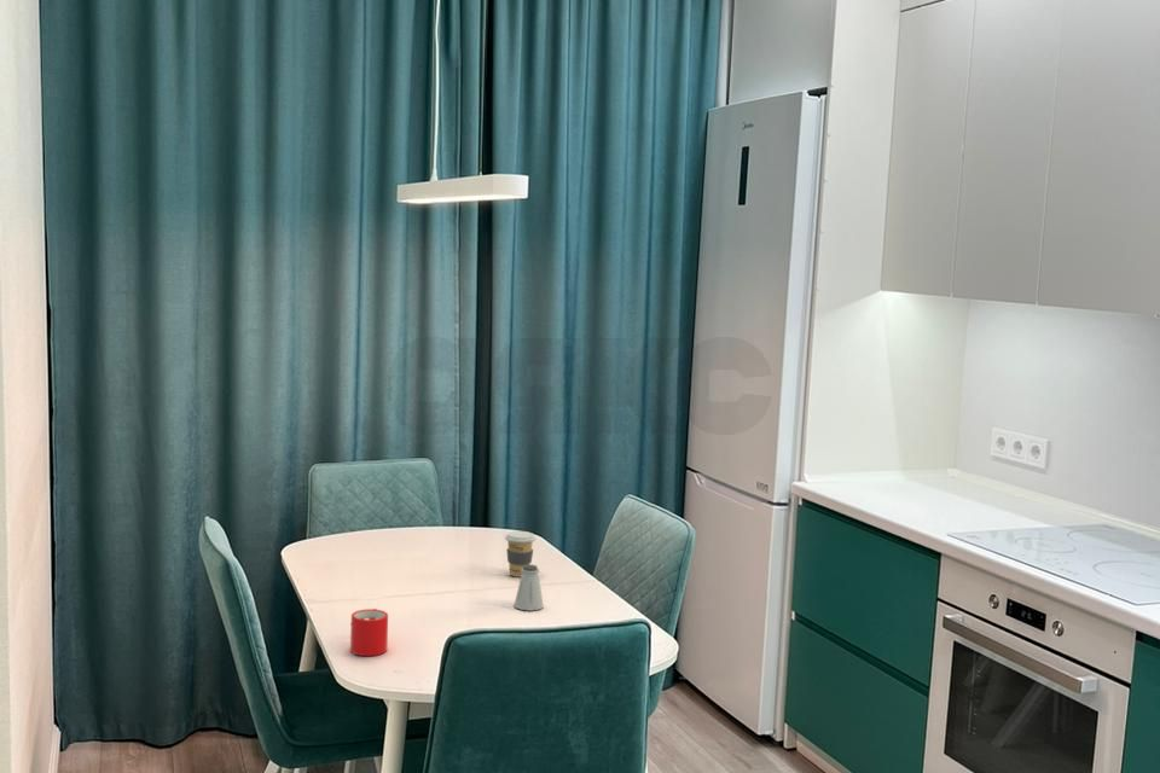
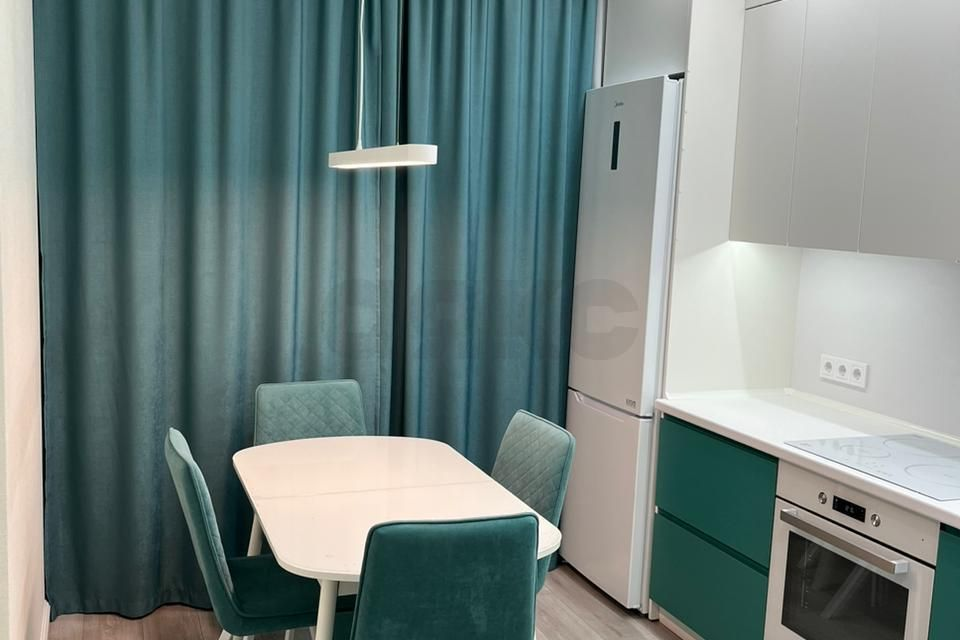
- coffee cup [504,530,536,579]
- saltshaker [512,563,545,611]
- mug [349,608,389,657]
